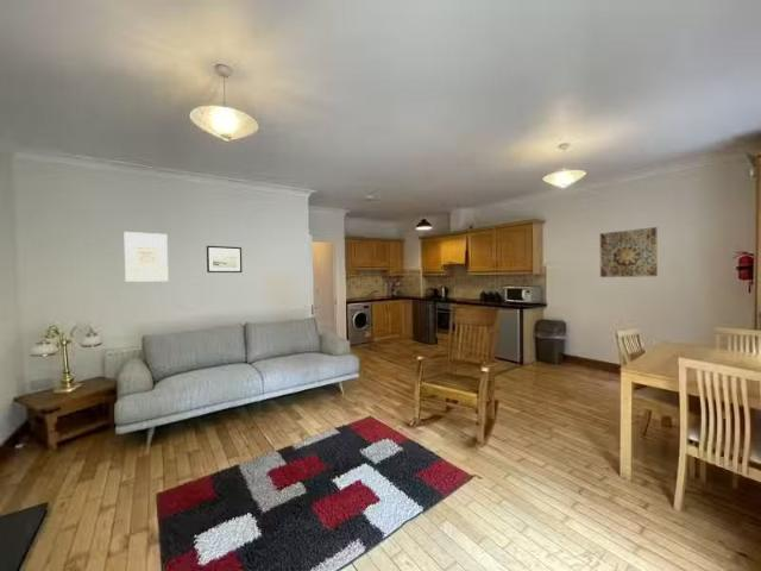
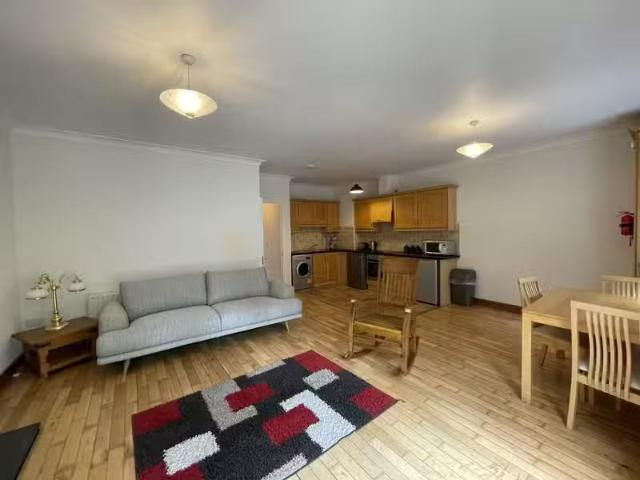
- wall art [122,231,169,283]
- wall art [206,245,244,274]
- wall art [599,226,659,278]
